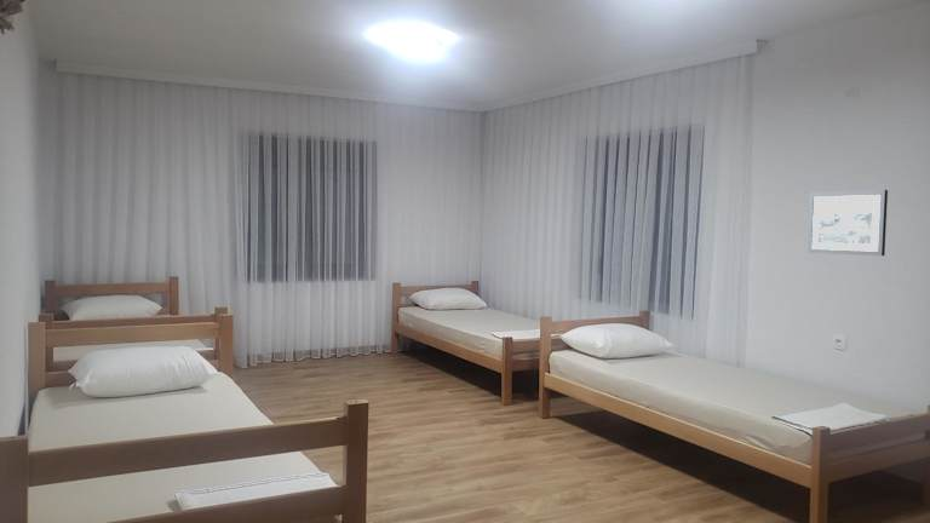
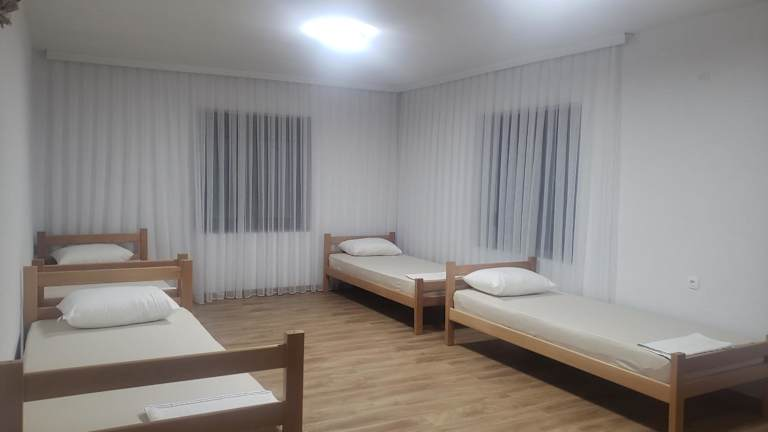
- picture frame [806,189,889,257]
